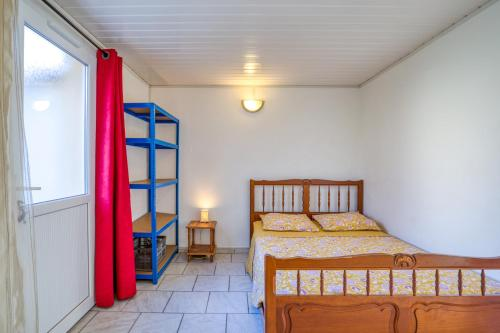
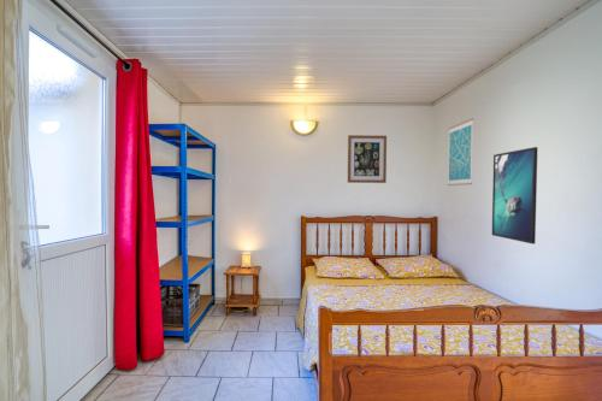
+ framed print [491,146,538,246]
+ wall art [447,117,474,187]
+ wall art [347,134,388,184]
